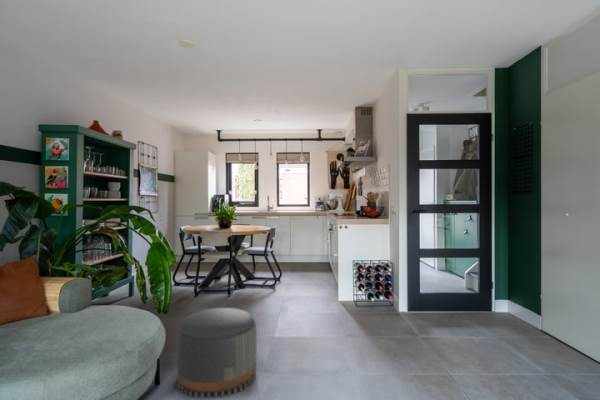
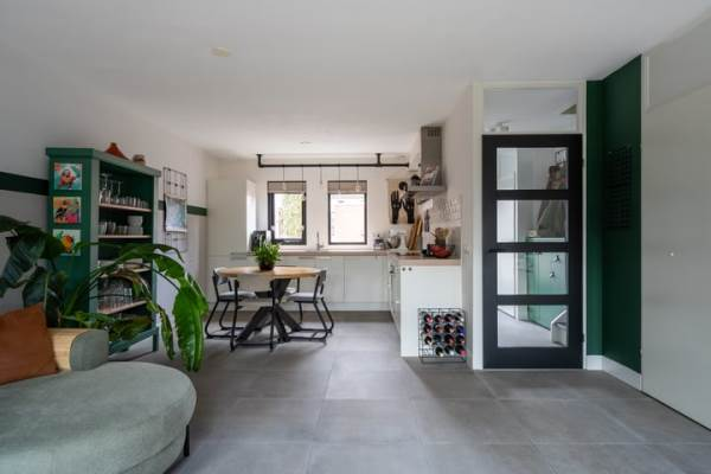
- pouf [176,307,257,400]
